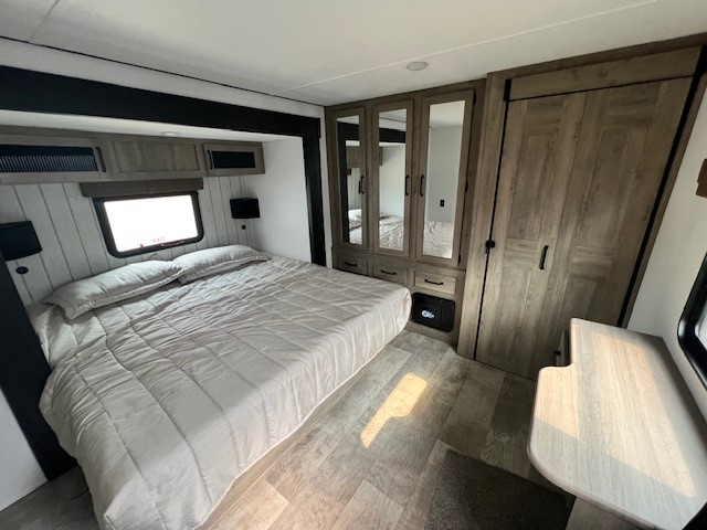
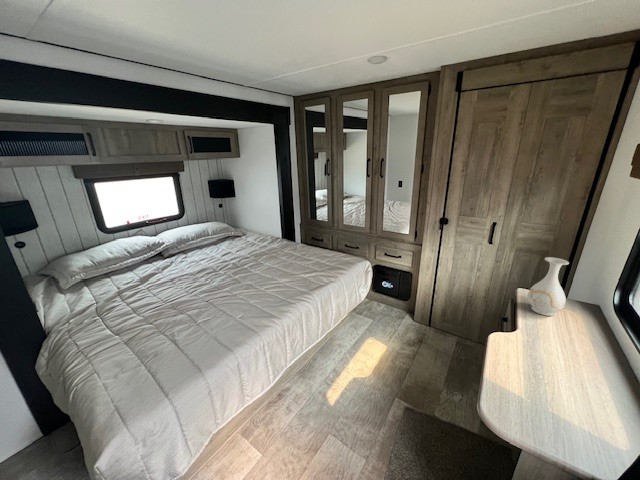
+ vase [527,256,570,317]
